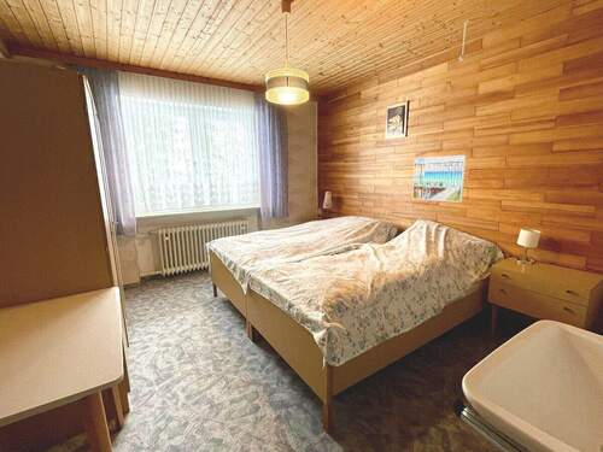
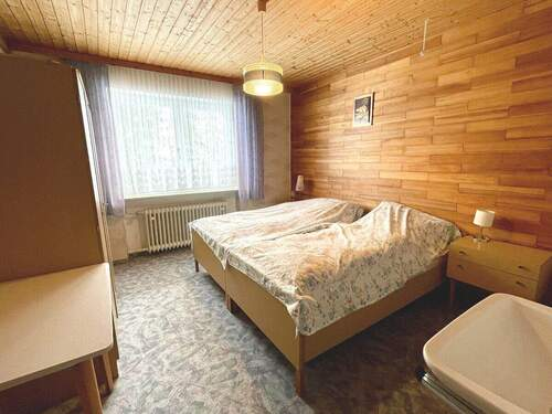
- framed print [411,154,467,204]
